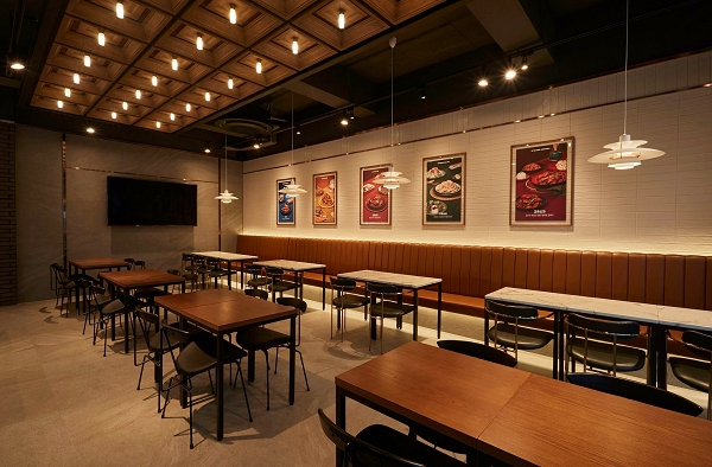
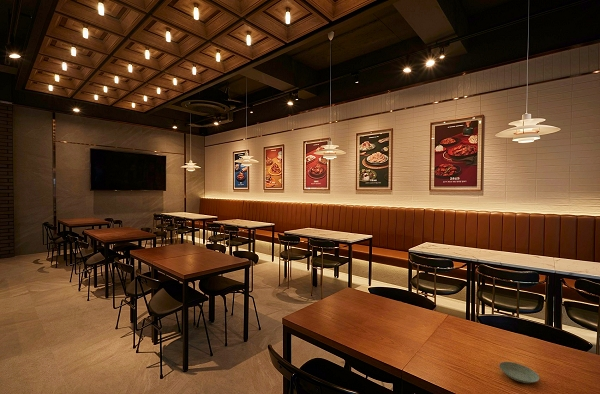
+ saucer [498,361,540,384]
